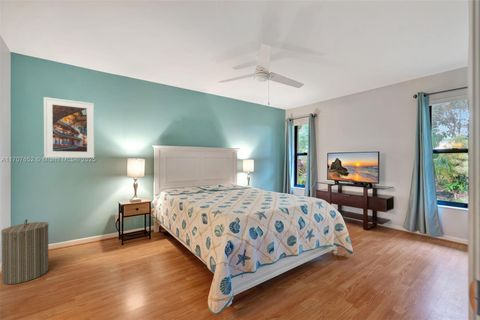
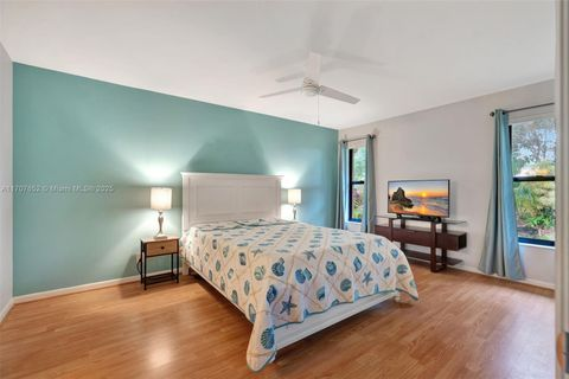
- laundry hamper [0,218,50,285]
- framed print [43,96,95,159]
